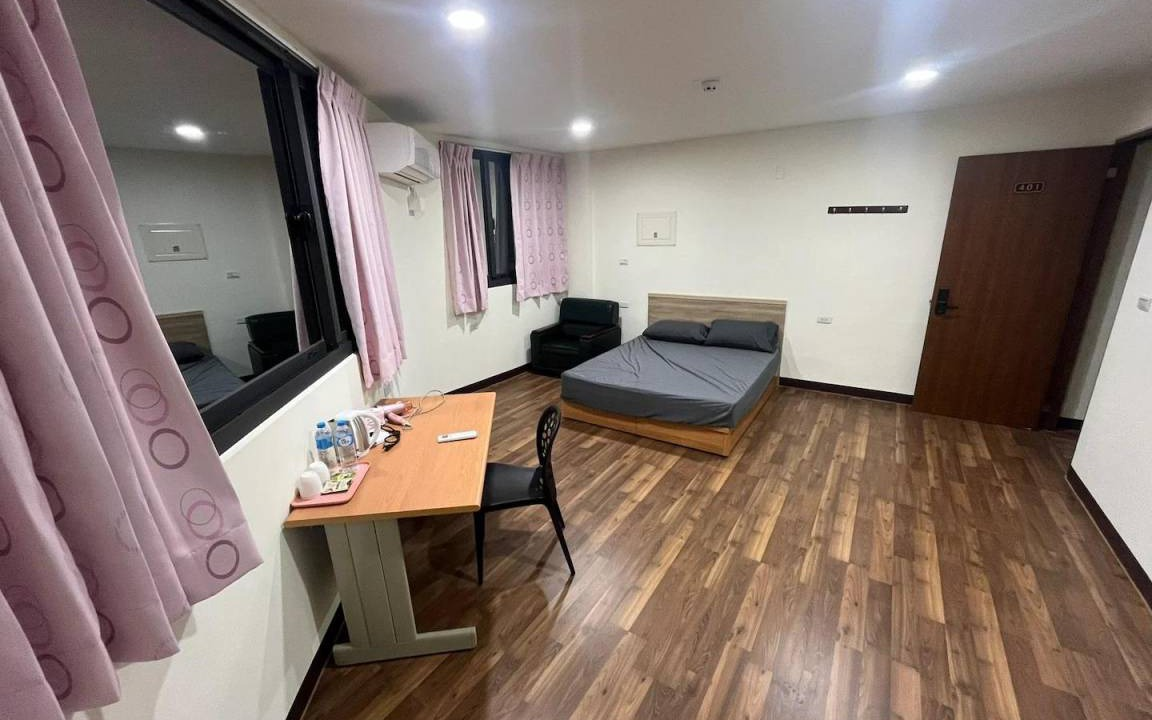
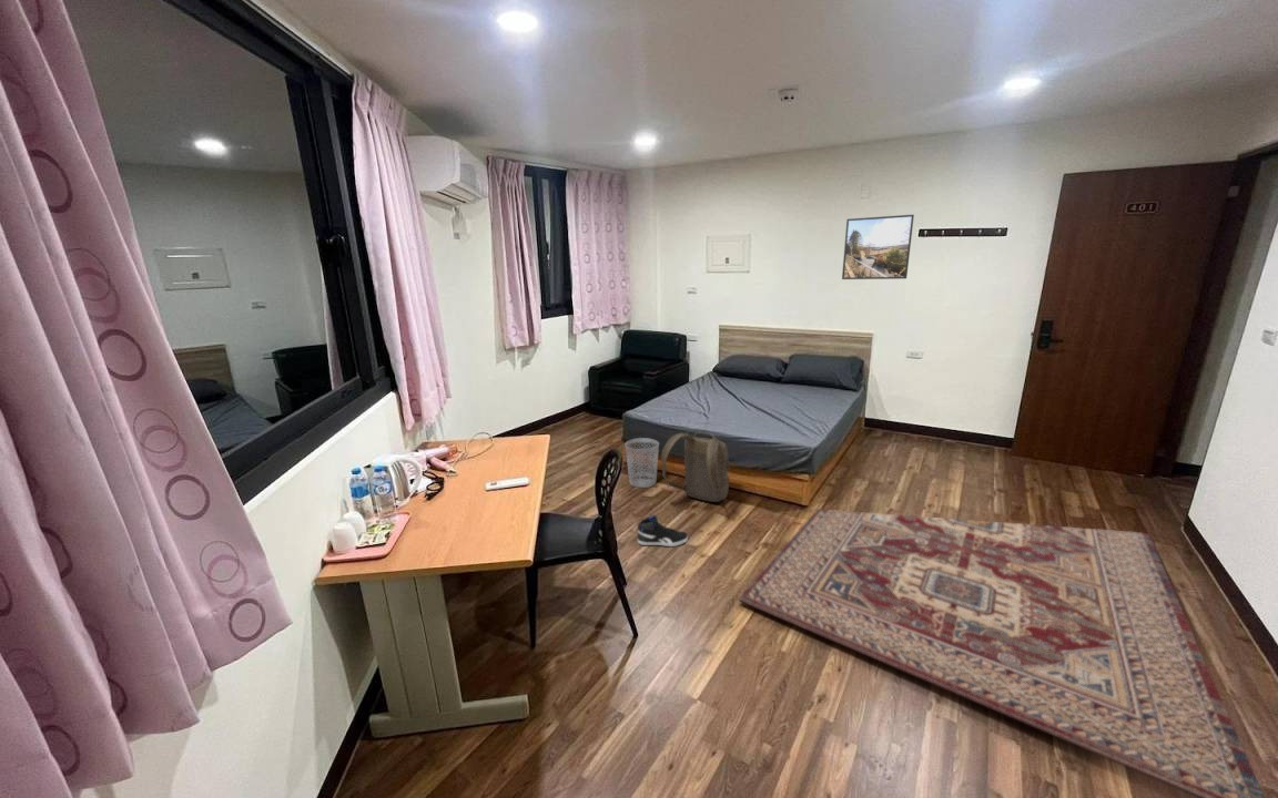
+ wastebasket [625,437,660,489]
+ sneaker [637,514,689,548]
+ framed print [841,214,915,280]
+ backpack [660,431,731,503]
+ rug [737,508,1266,798]
